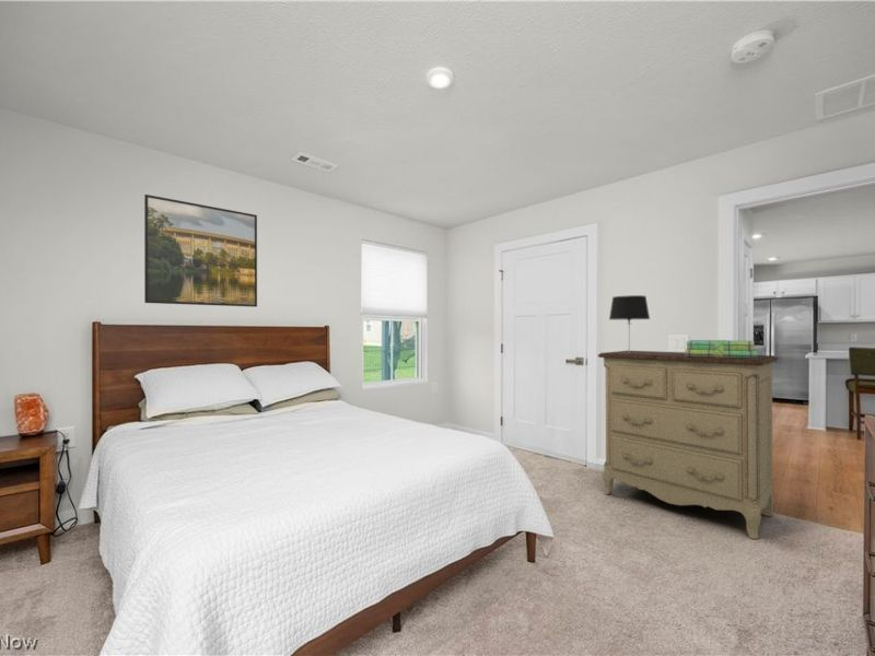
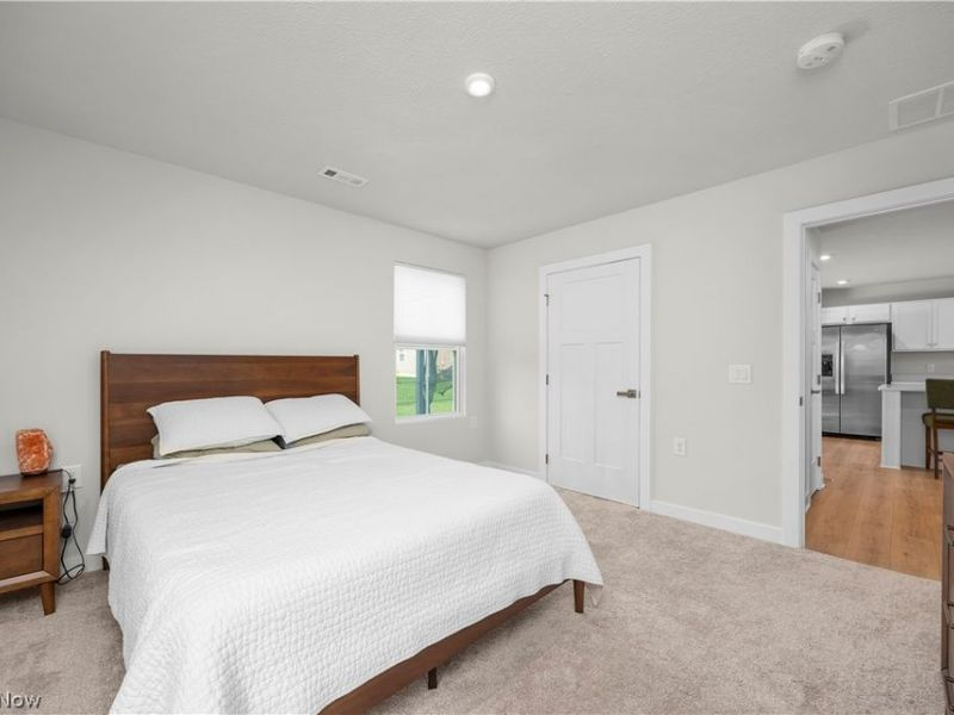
- table lamp [608,294,651,353]
- dresser [597,350,779,540]
- stack of books [684,339,758,359]
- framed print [143,194,258,308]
